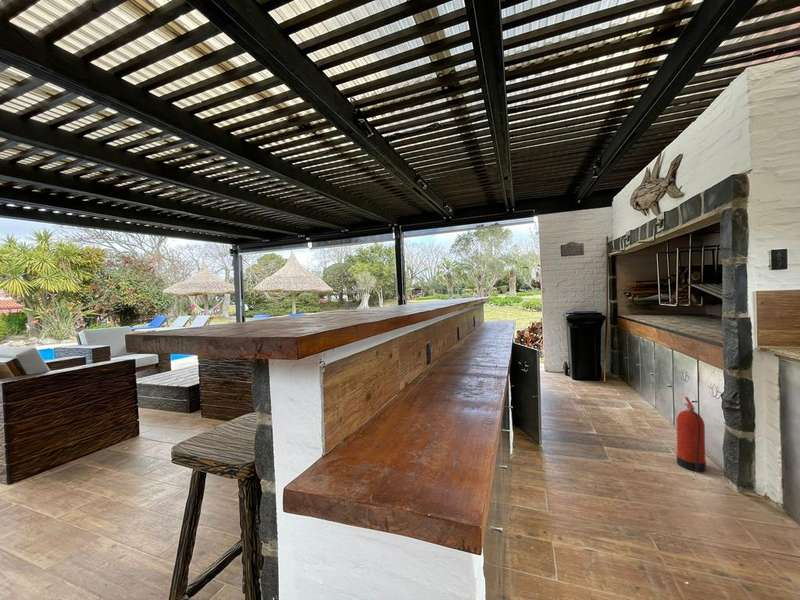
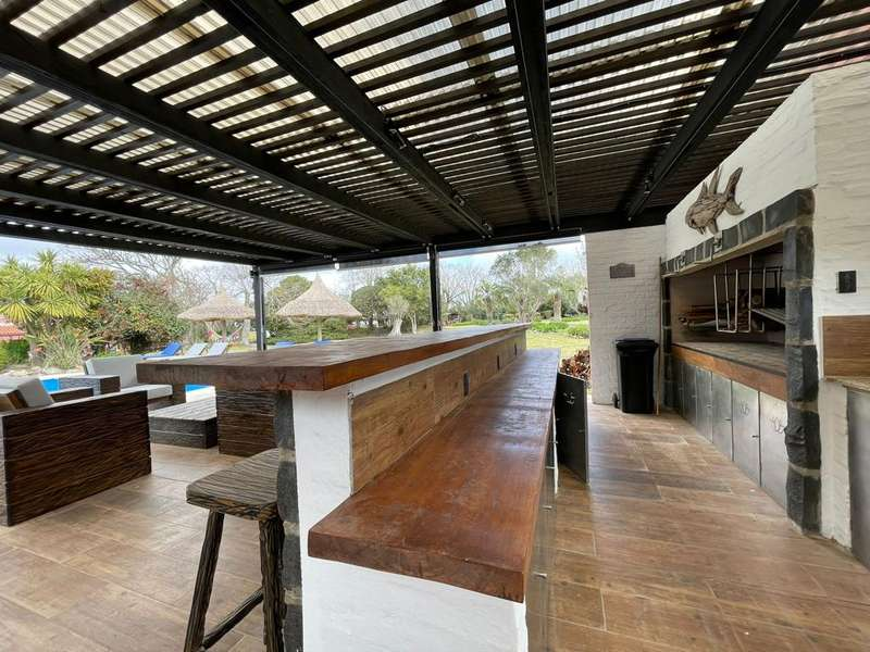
- fire extinguisher [675,396,707,473]
